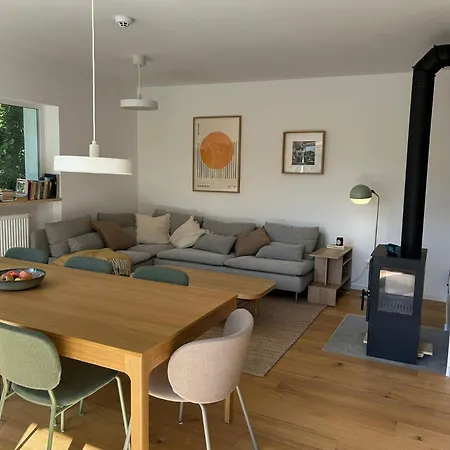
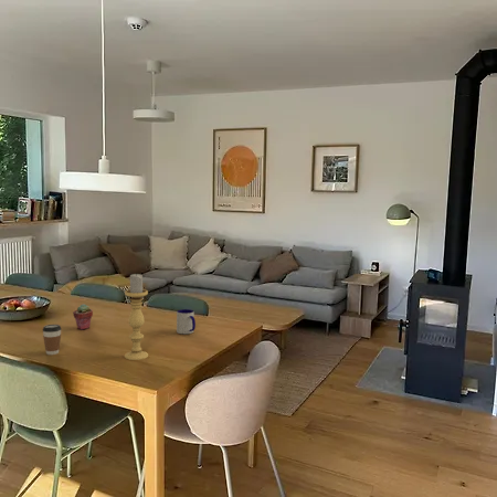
+ candle holder [124,272,149,361]
+ coffee cup [42,324,62,356]
+ mug [176,308,197,335]
+ potted succulent [72,303,94,330]
